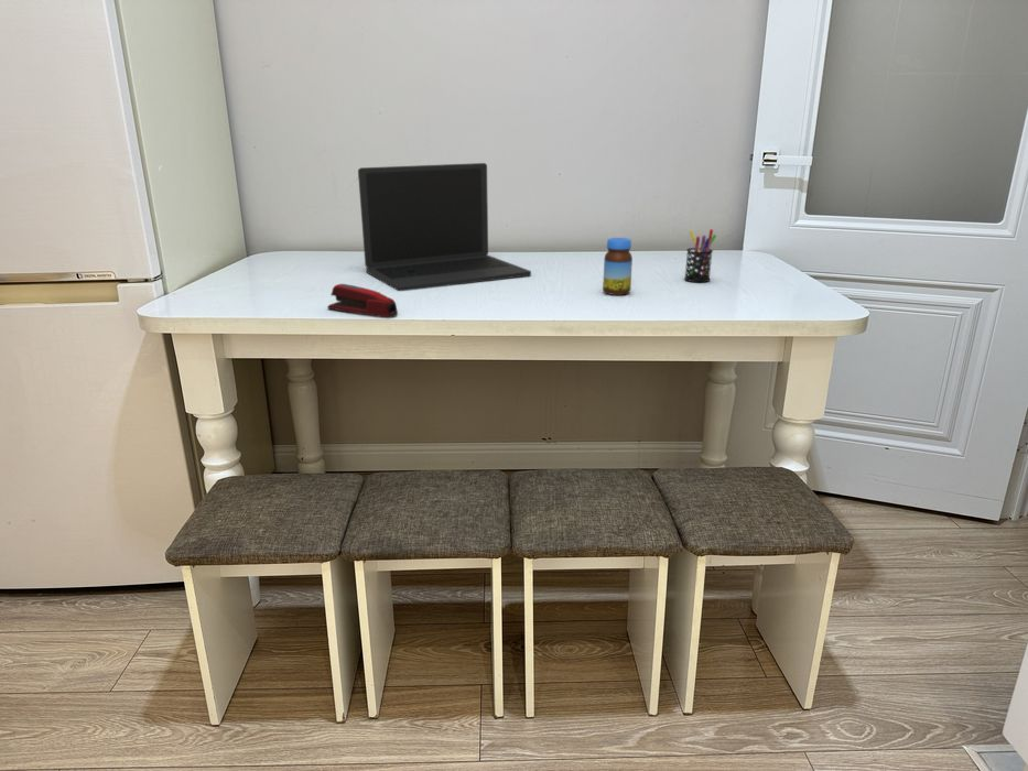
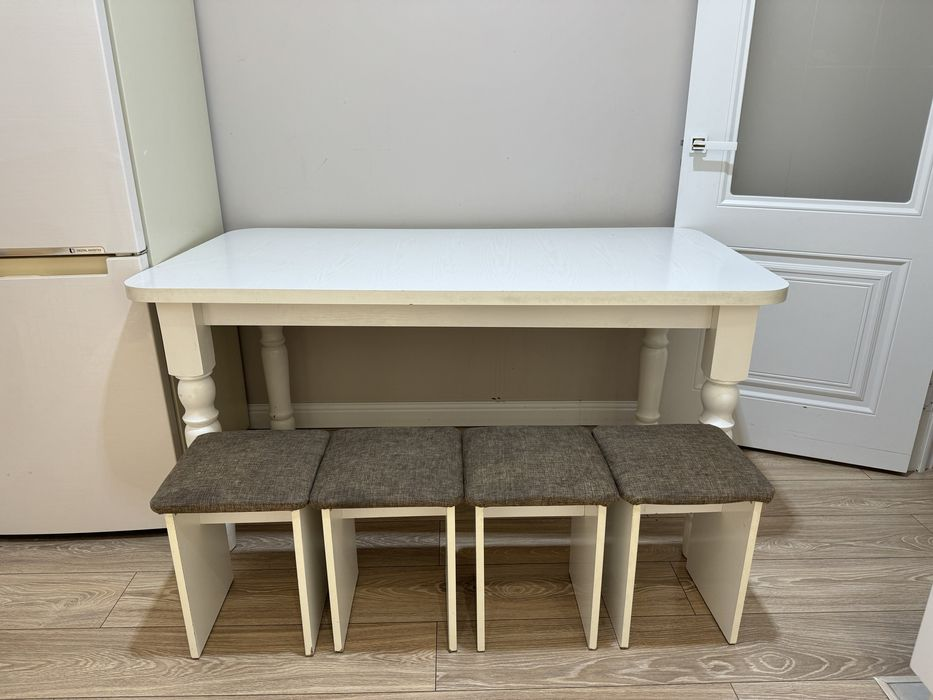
- stapler [326,283,399,318]
- laptop [357,162,532,292]
- pen holder [683,228,717,283]
- jar [602,237,634,296]
